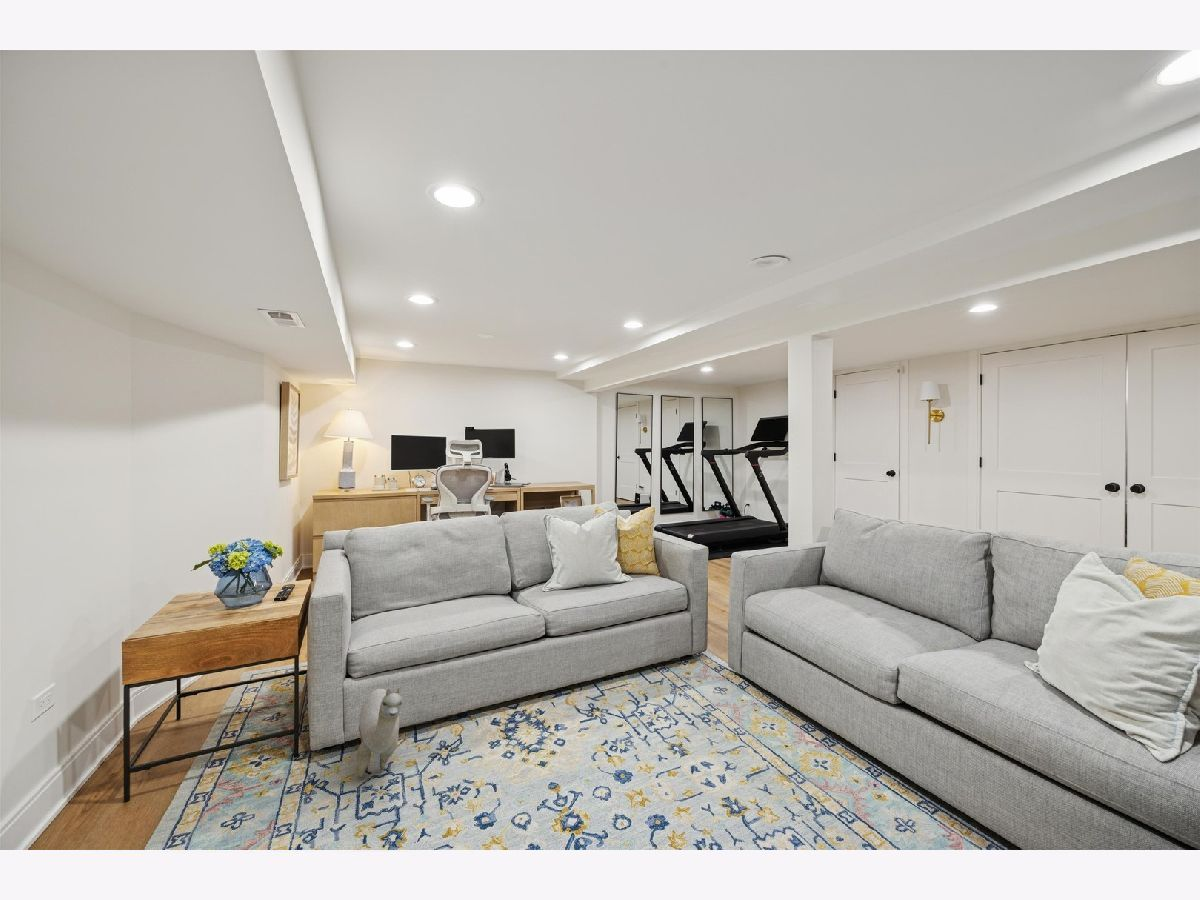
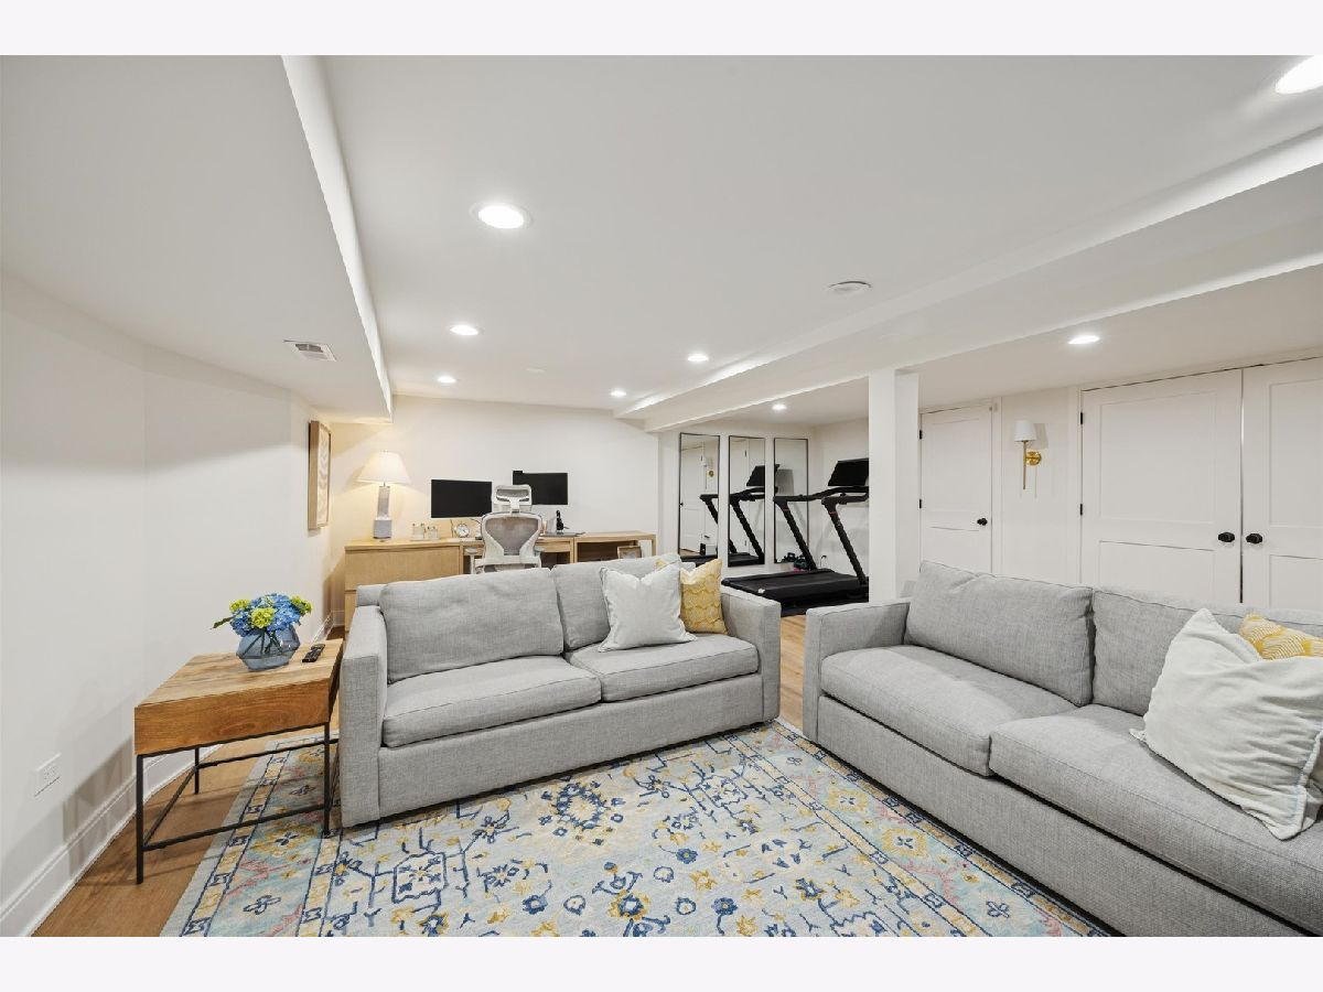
- plush toy [356,686,403,779]
